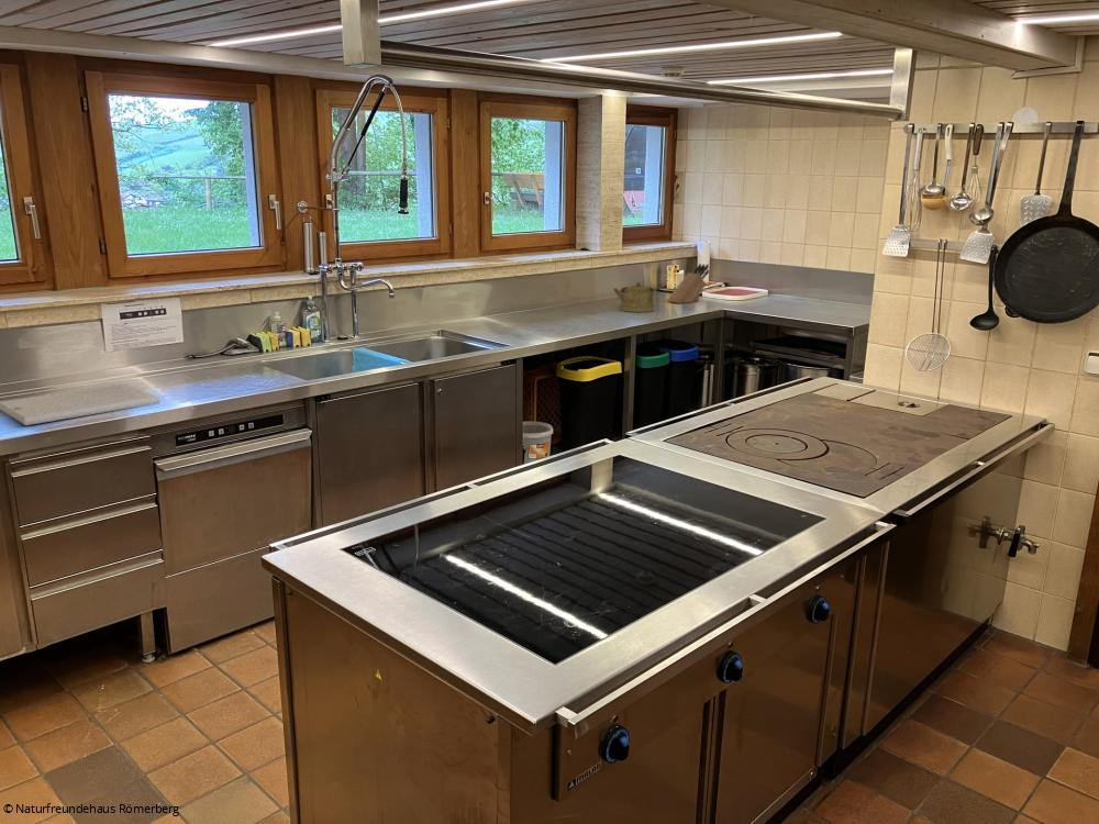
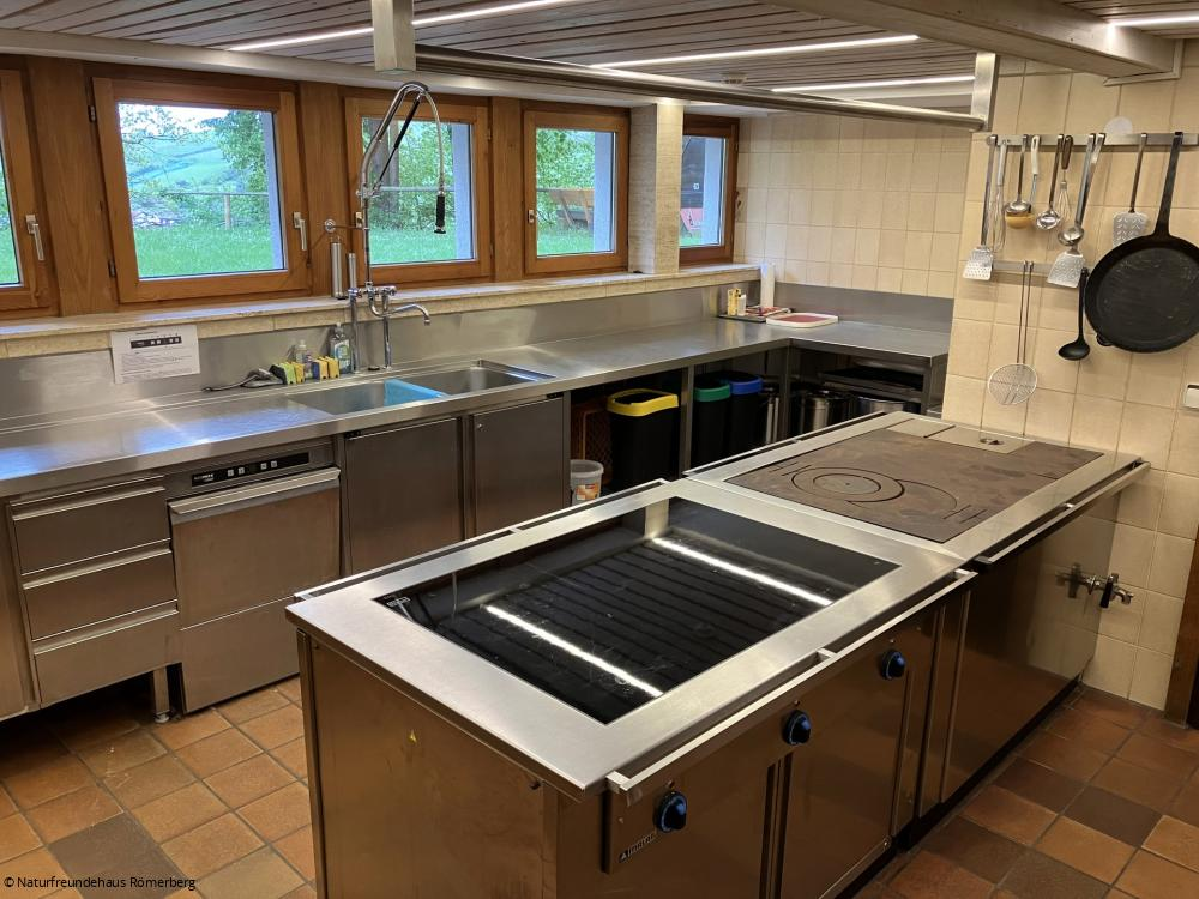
- knife block [666,263,710,304]
- kettle [612,281,656,313]
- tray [0,382,162,426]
